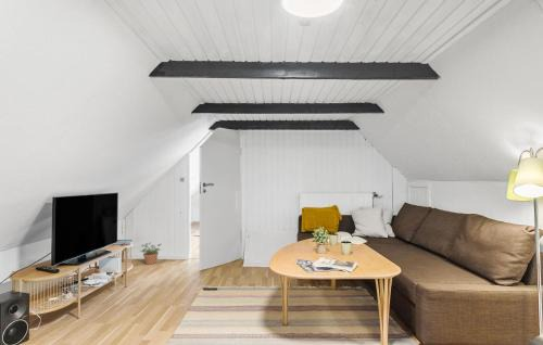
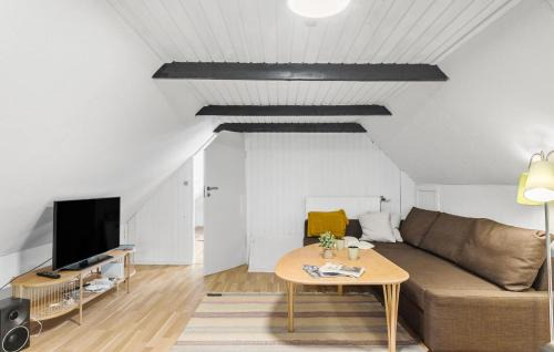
- potted plant [139,242,164,266]
